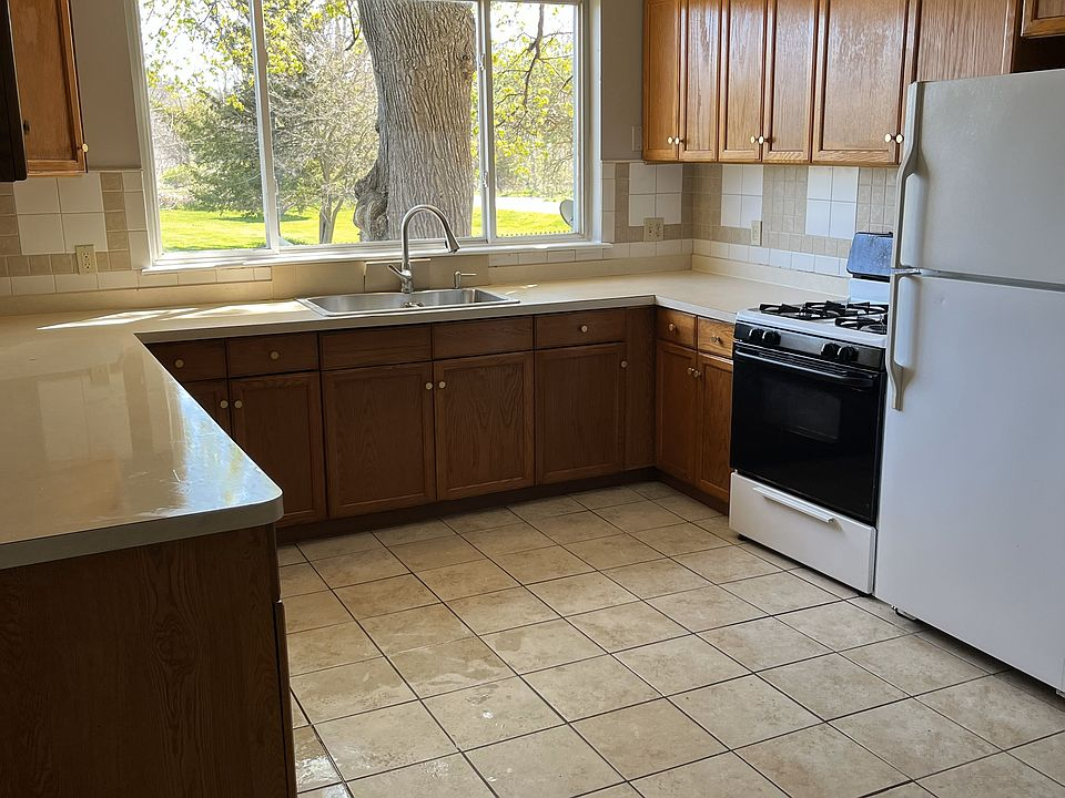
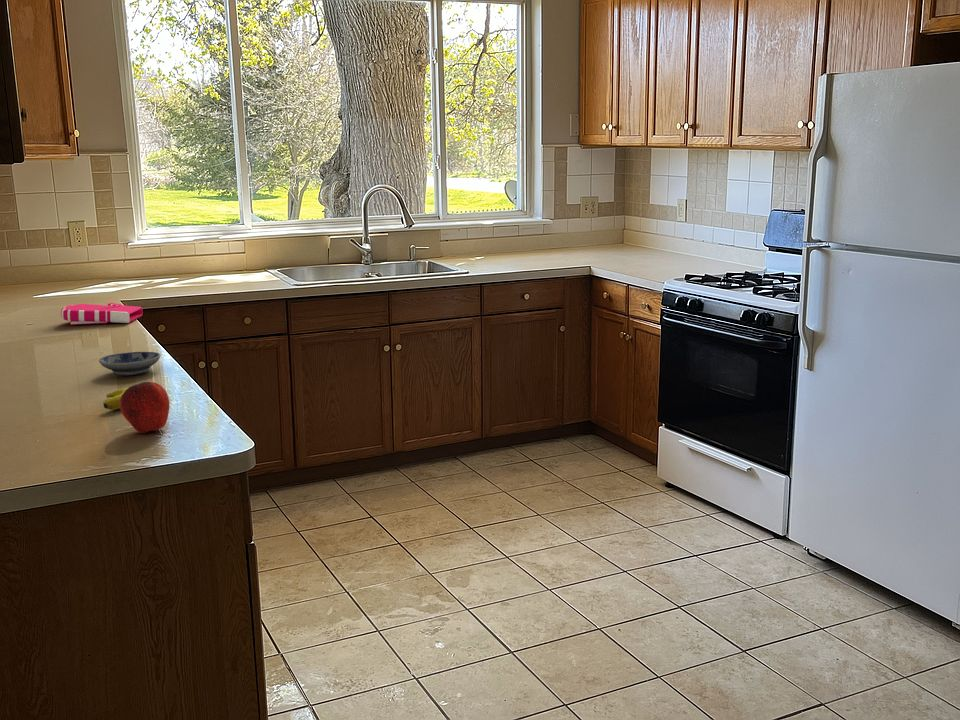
+ banana [102,387,129,411]
+ book [60,302,144,326]
+ bowl [98,351,161,376]
+ apple [119,381,171,434]
